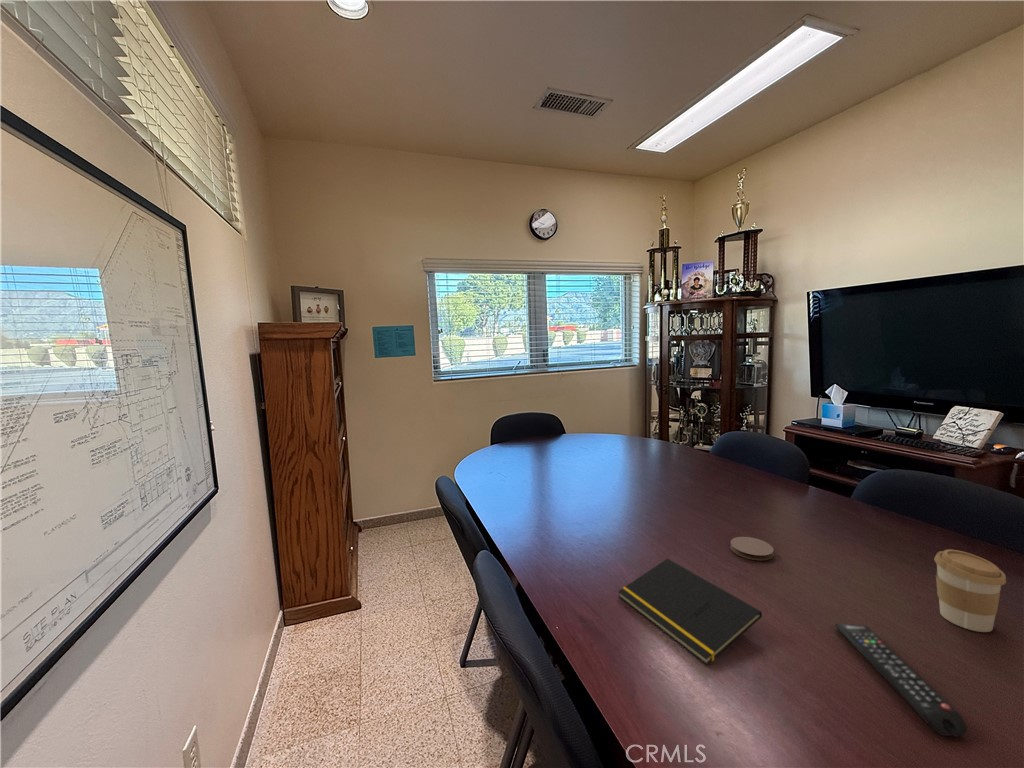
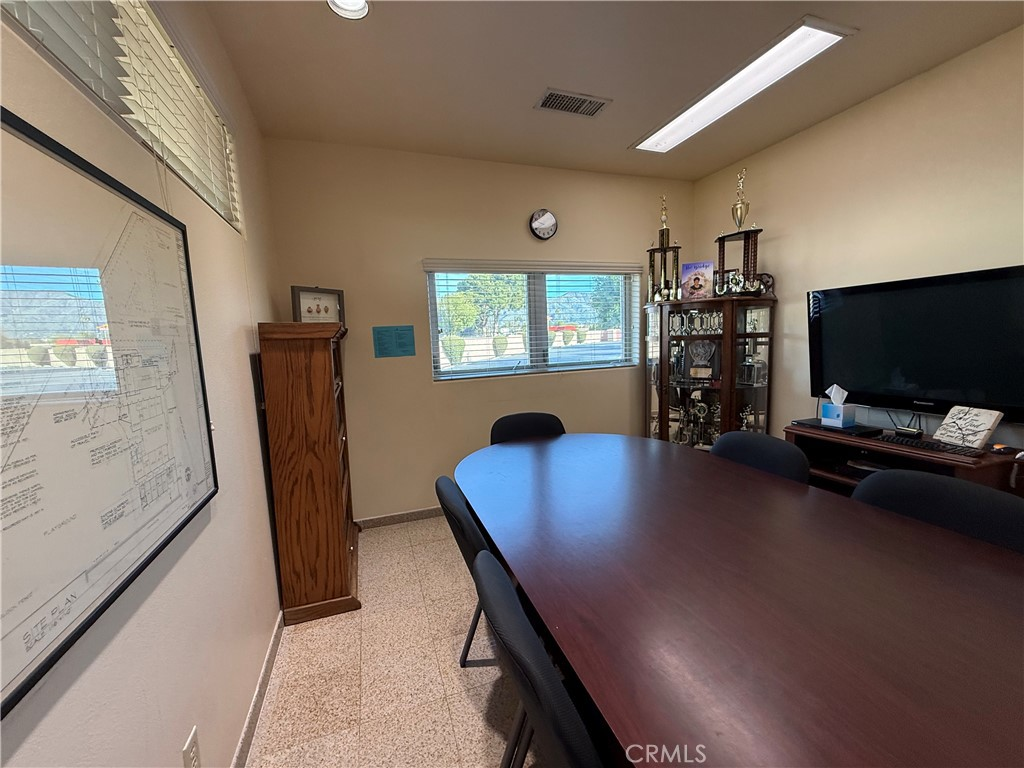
- notepad [617,557,763,666]
- remote control [834,623,969,738]
- coffee cup [933,549,1007,633]
- coaster [729,536,775,561]
